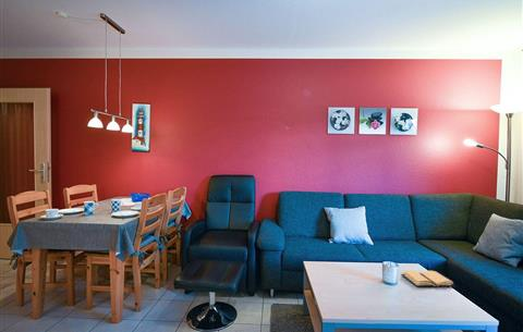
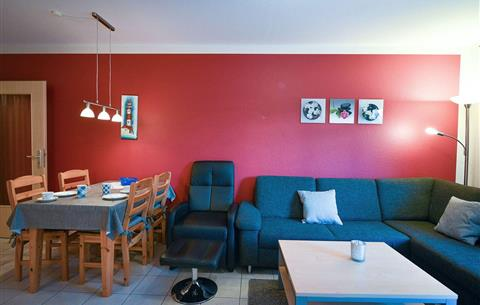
- book [401,269,457,288]
